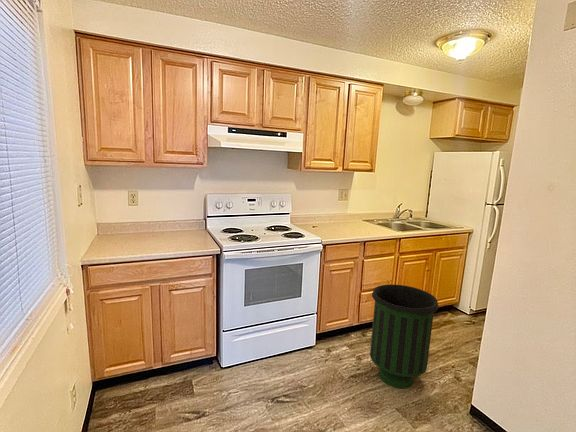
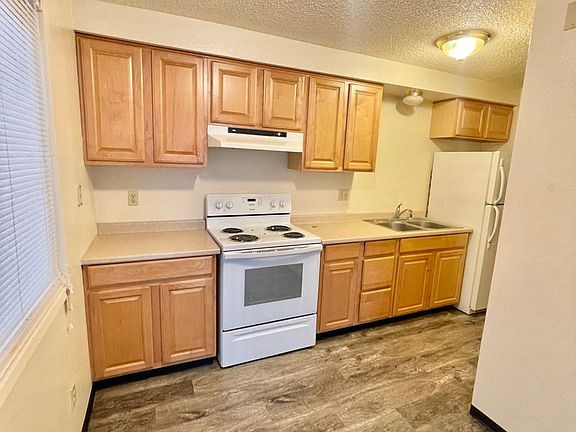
- trash can [369,283,439,389]
